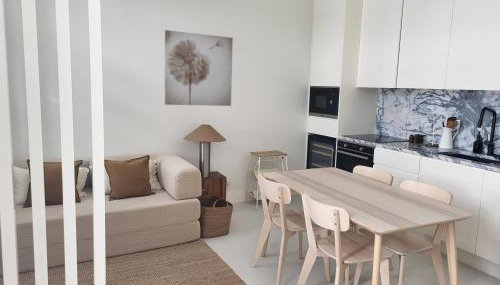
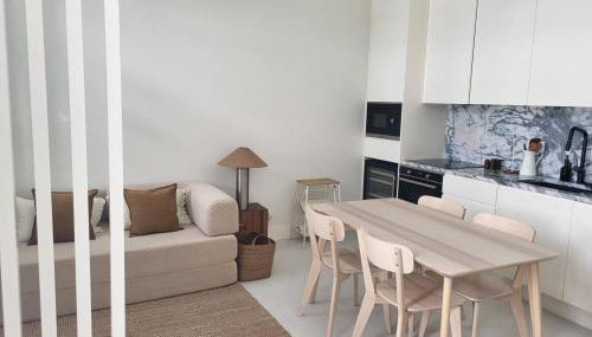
- wall art [164,29,234,107]
